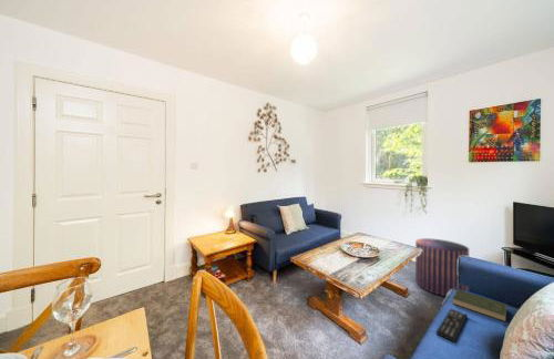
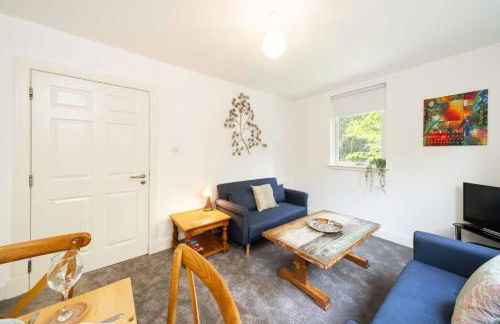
- remote control [435,308,468,343]
- book [452,289,507,322]
- stool [414,237,470,298]
